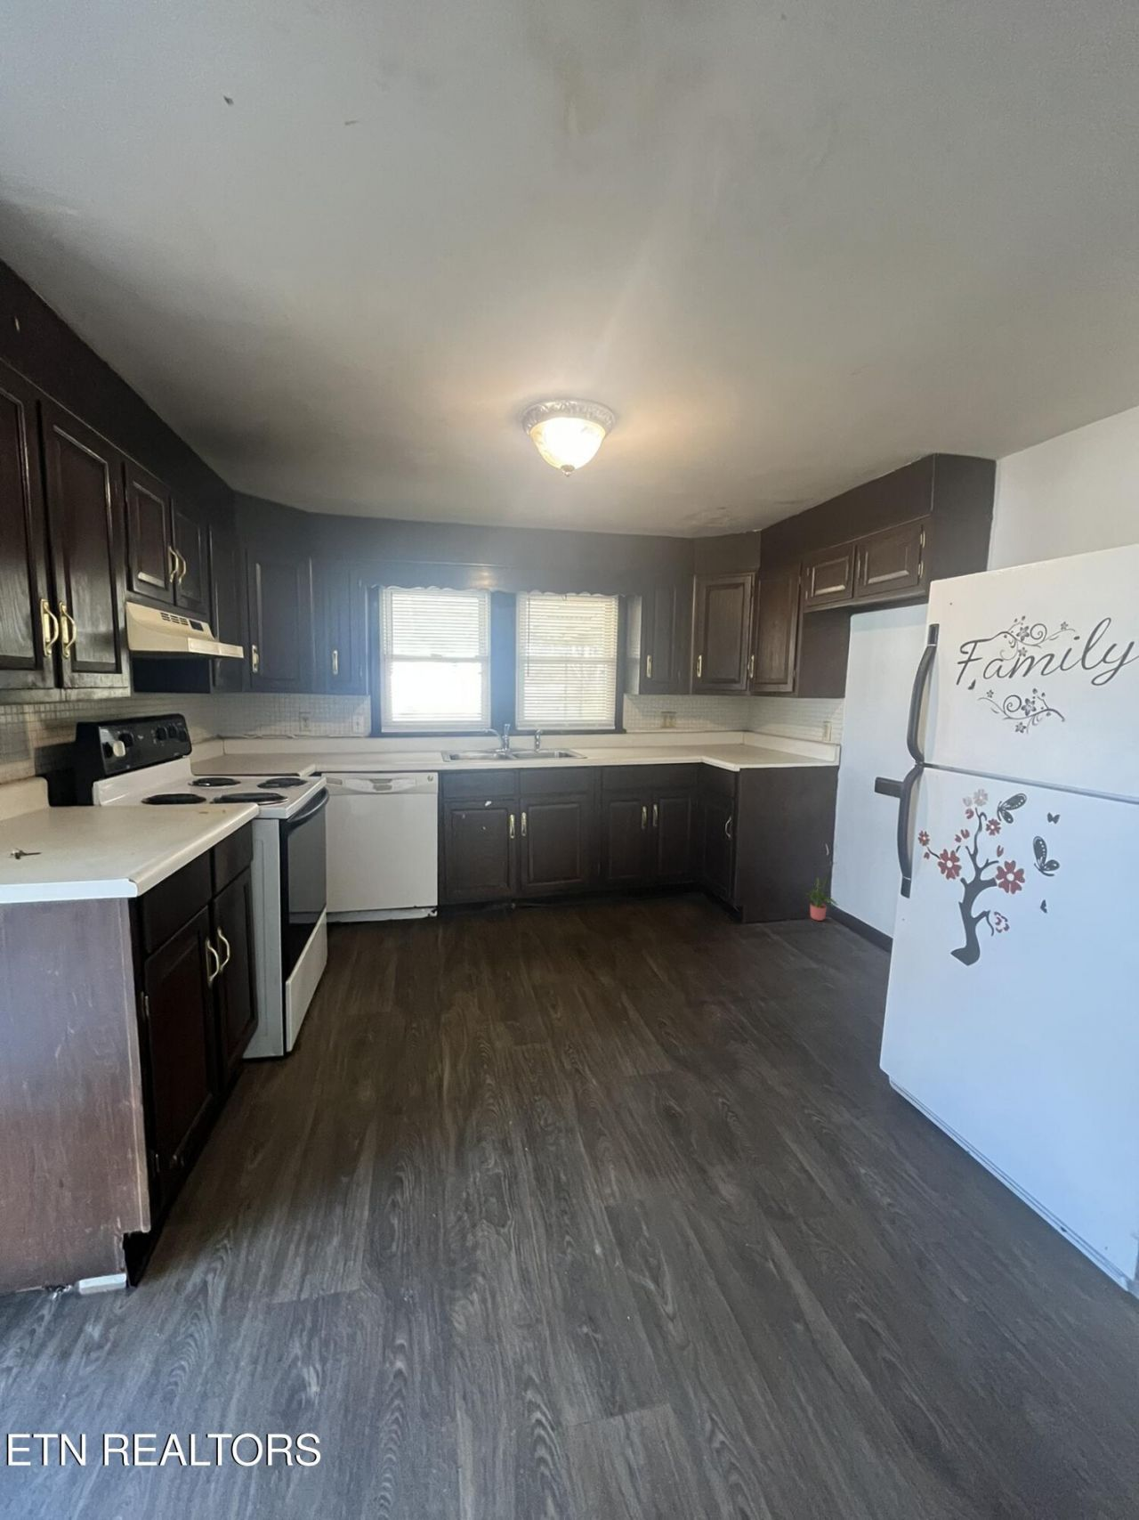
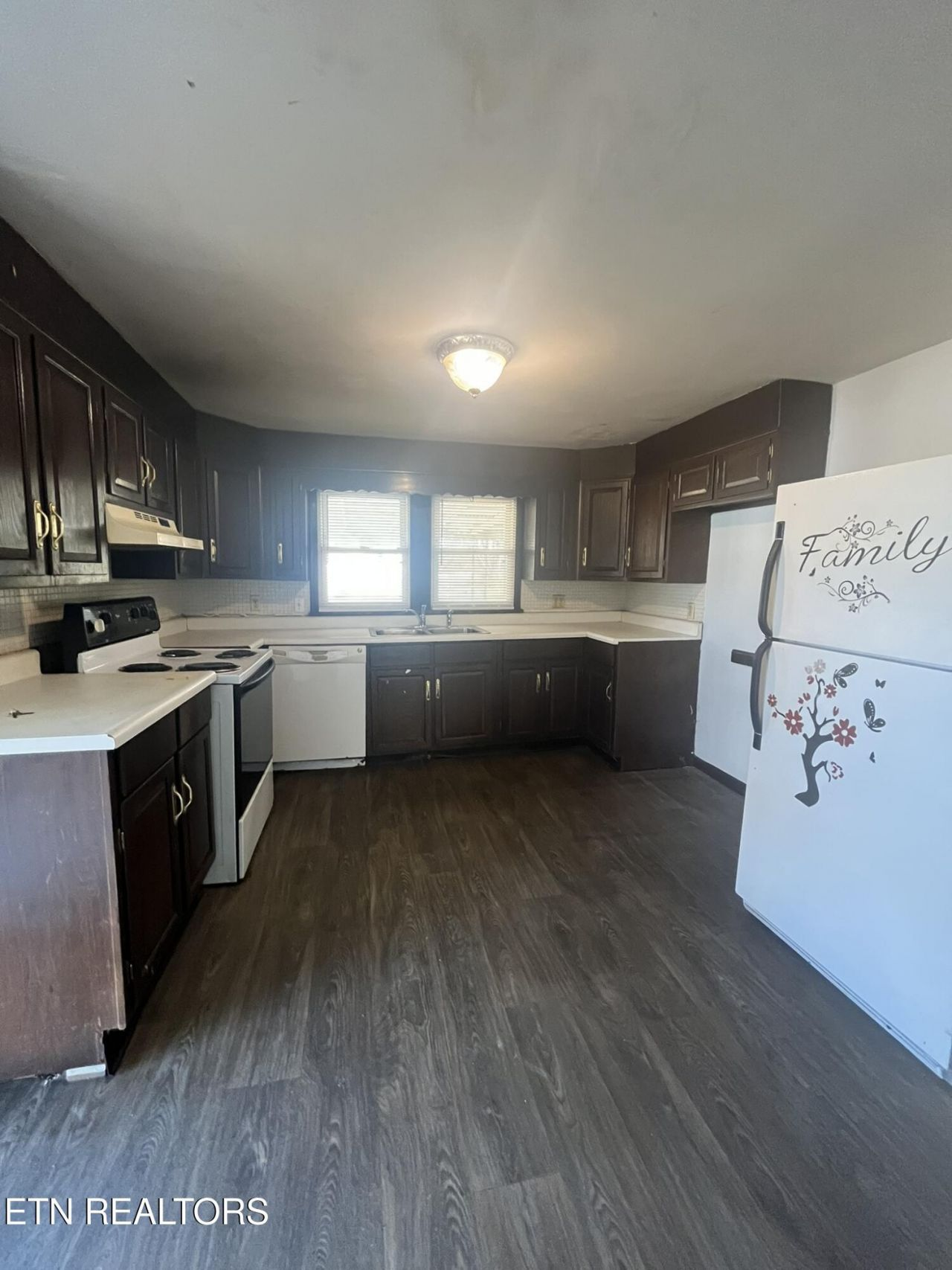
- potted plant [803,876,839,922]
